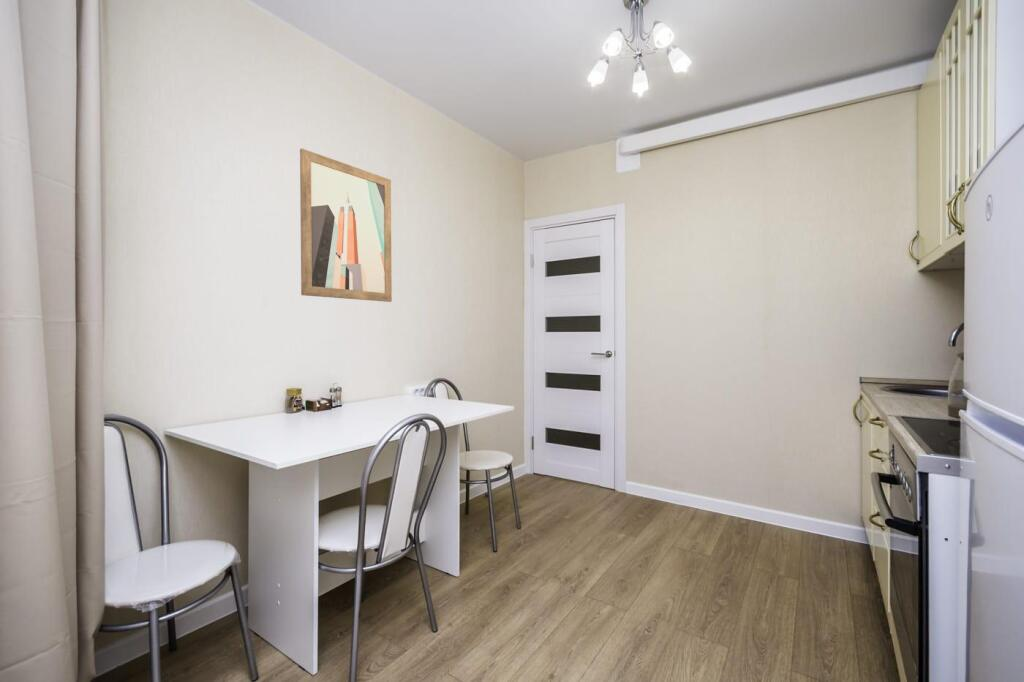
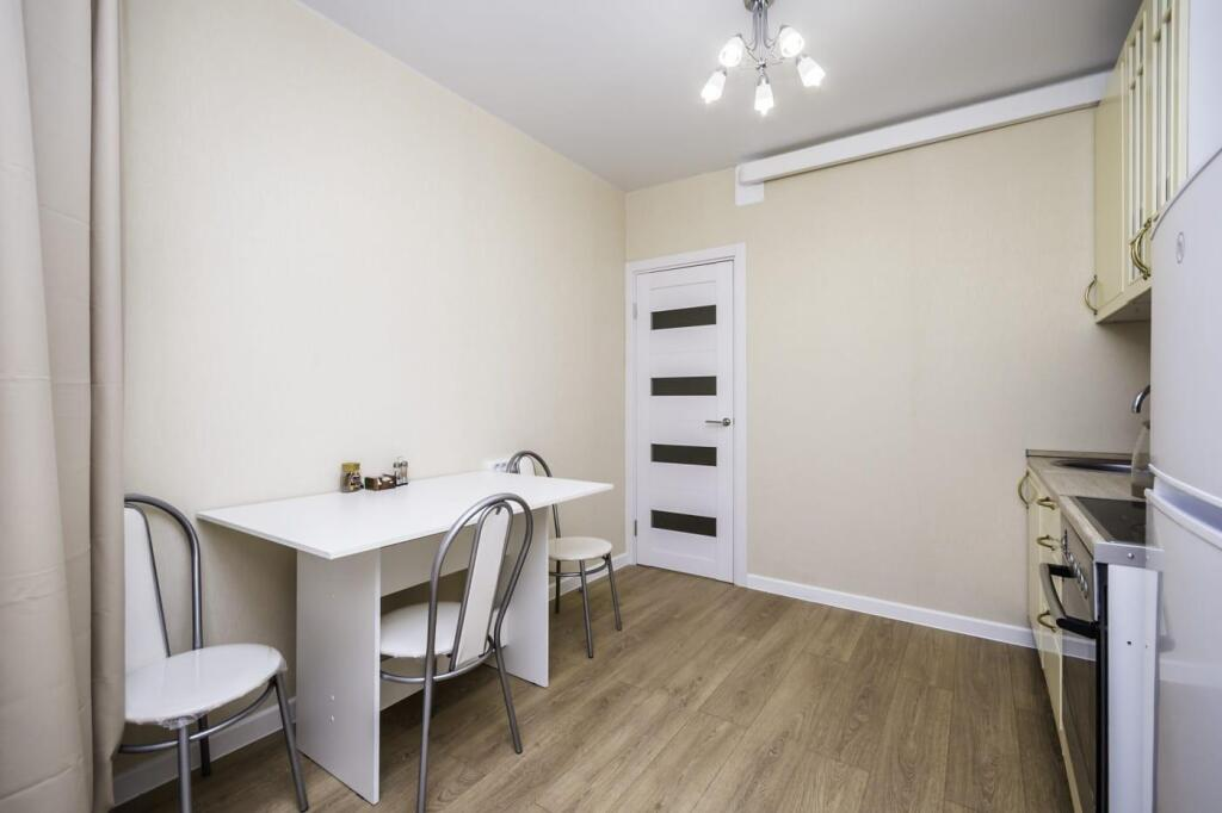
- wall art [299,148,393,303]
